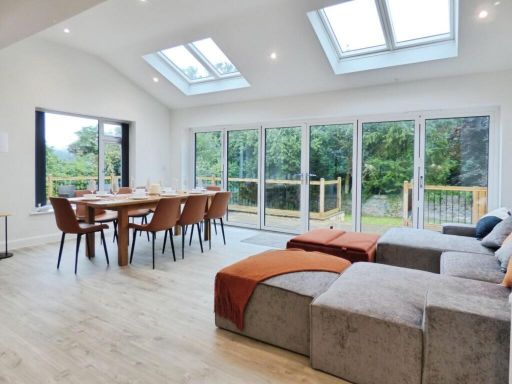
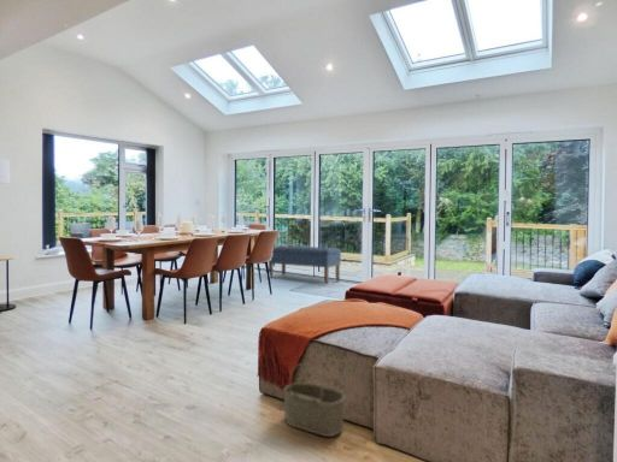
+ bench [268,244,342,285]
+ wicker basket [282,354,346,438]
